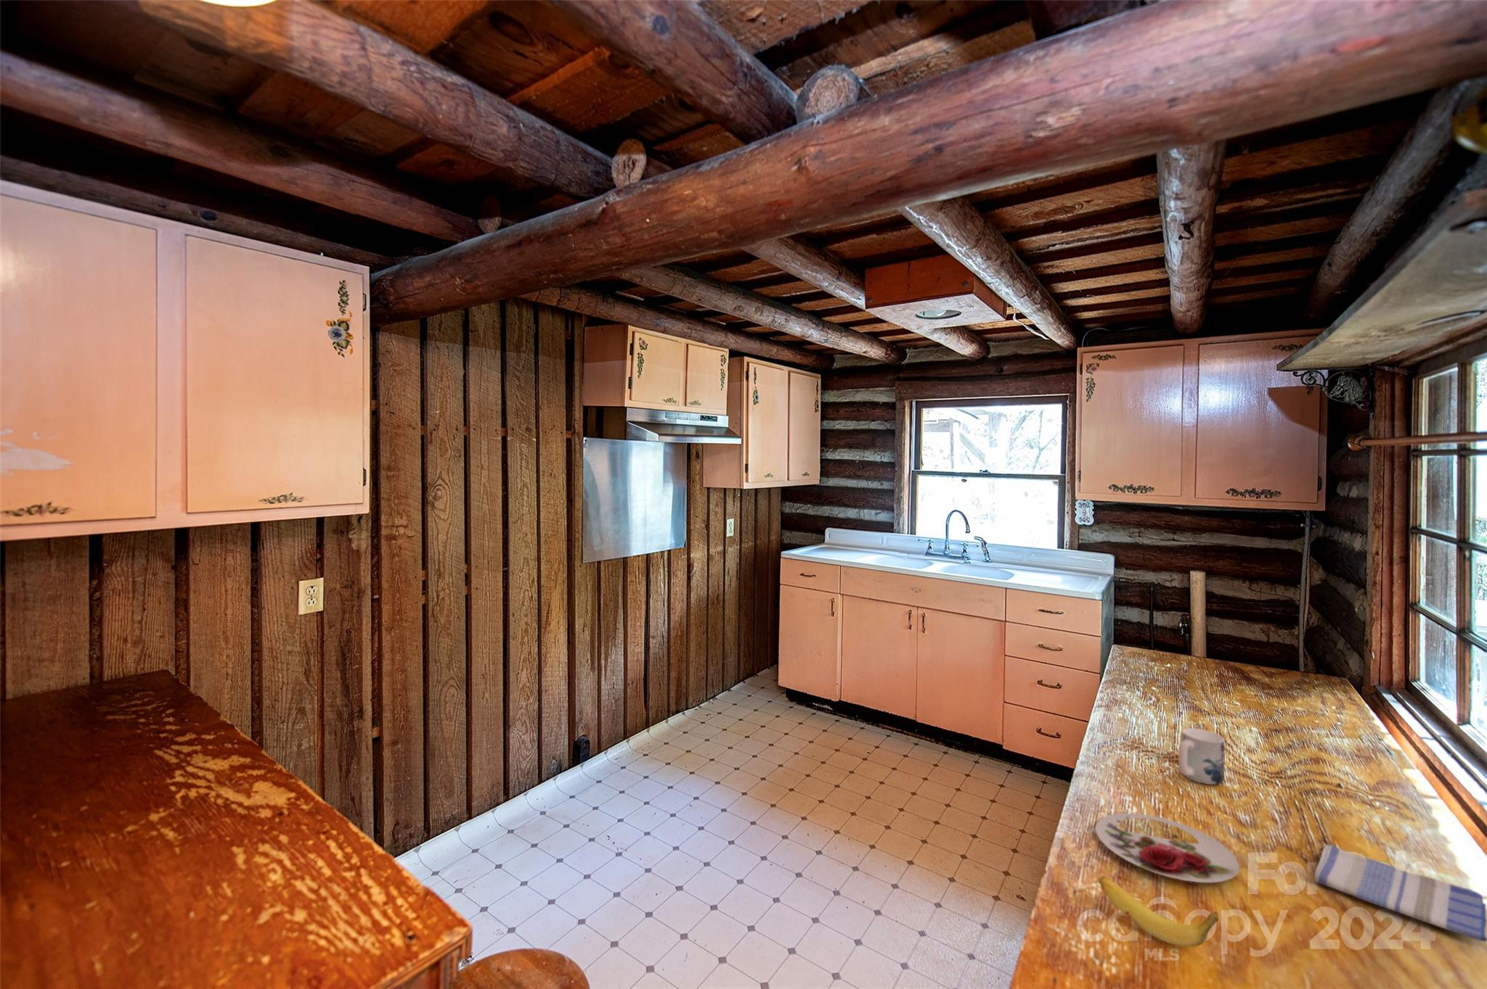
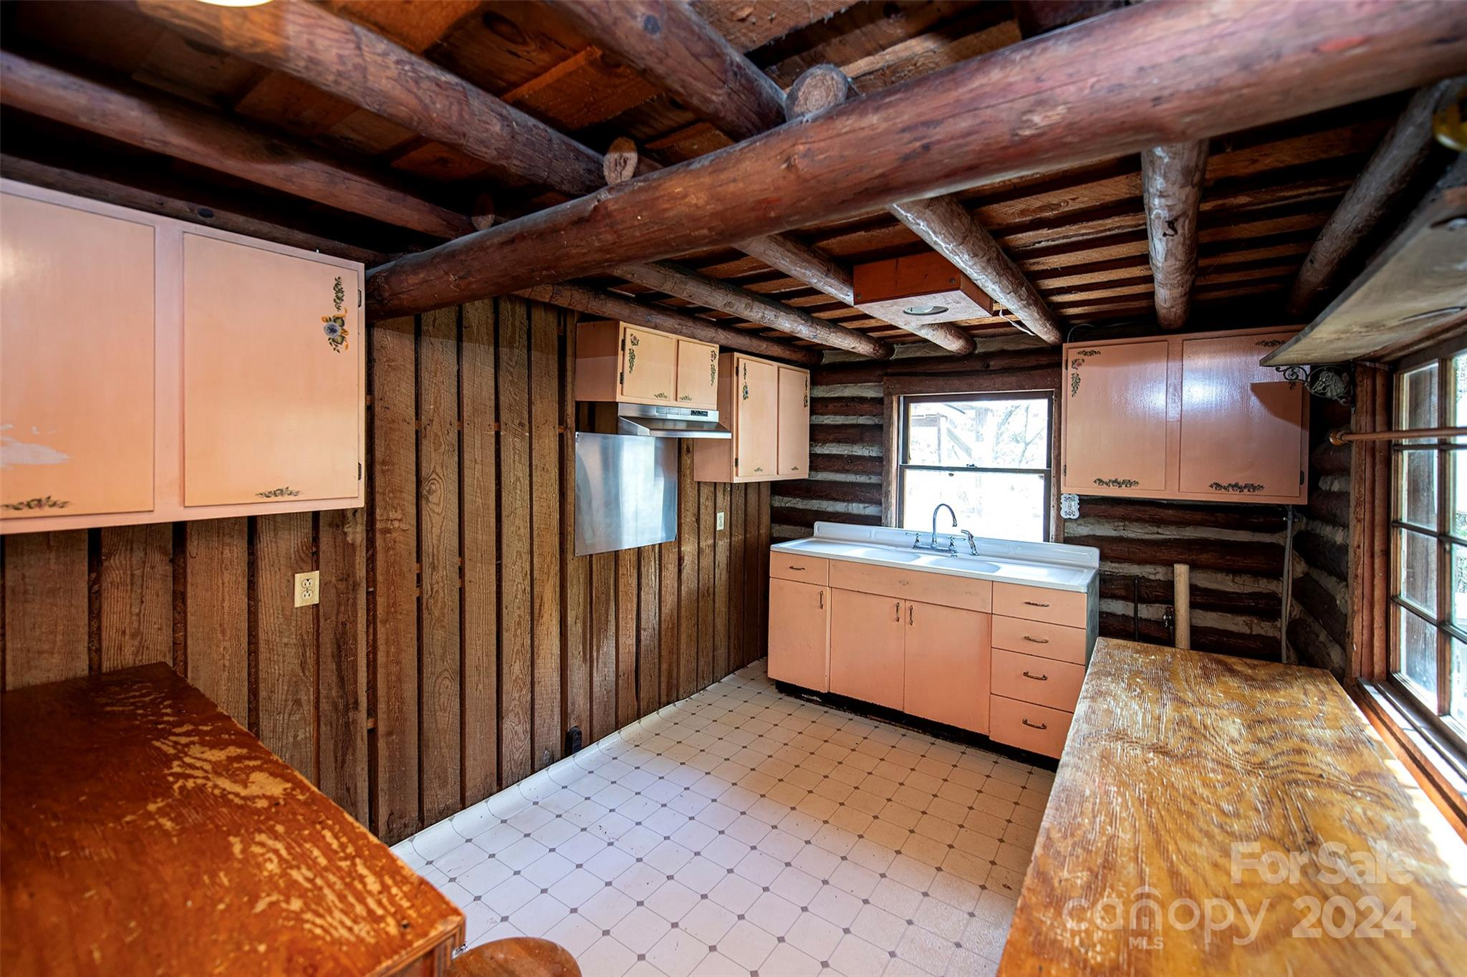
- banana [1098,876,1220,948]
- dish towel [1314,844,1487,942]
- mug [1179,727,1225,785]
- plate [1095,812,1241,883]
